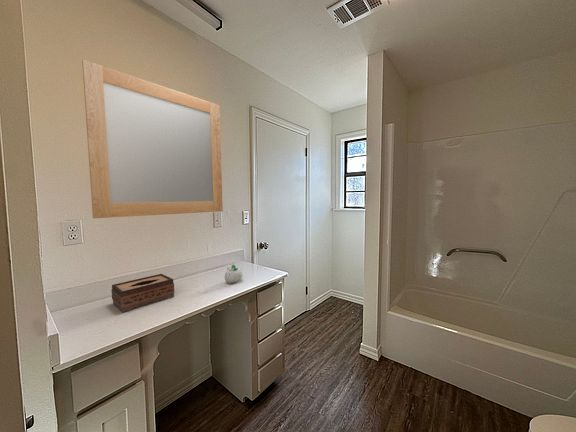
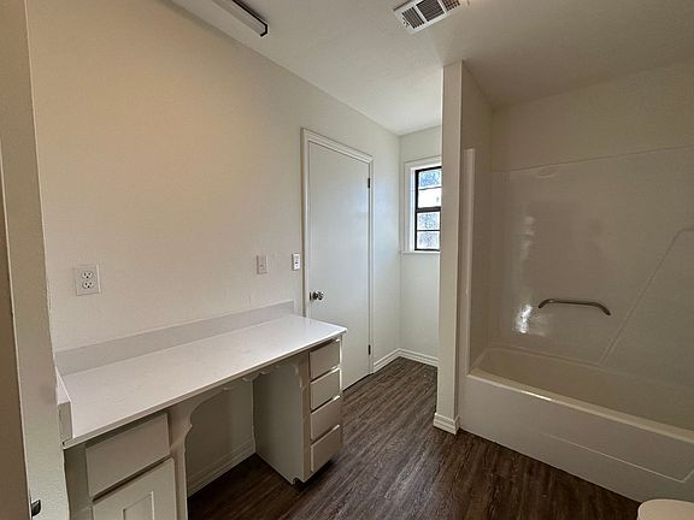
- tissue box [110,273,175,313]
- succulent planter [224,263,243,284]
- home mirror [81,59,224,219]
